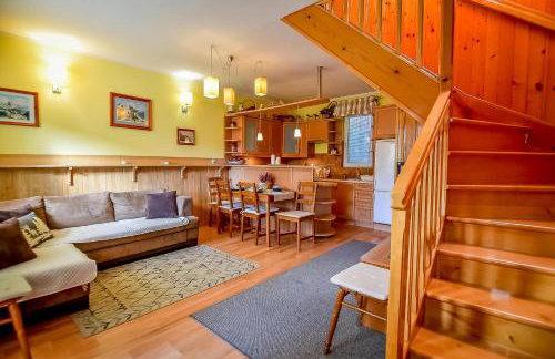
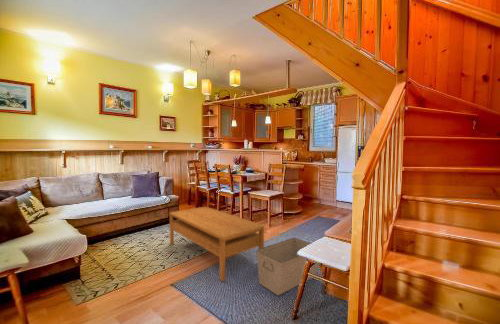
+ coffee table [168,206,266,282]
+ storage bin [255,237,318,296]
